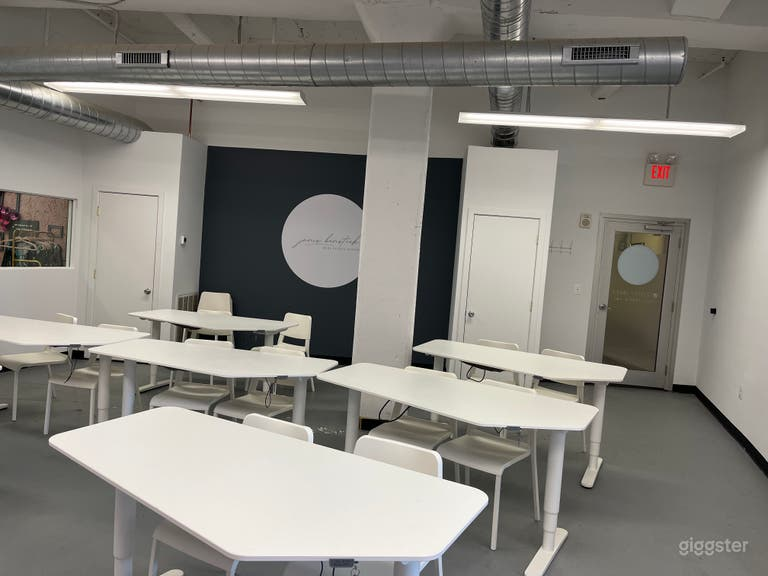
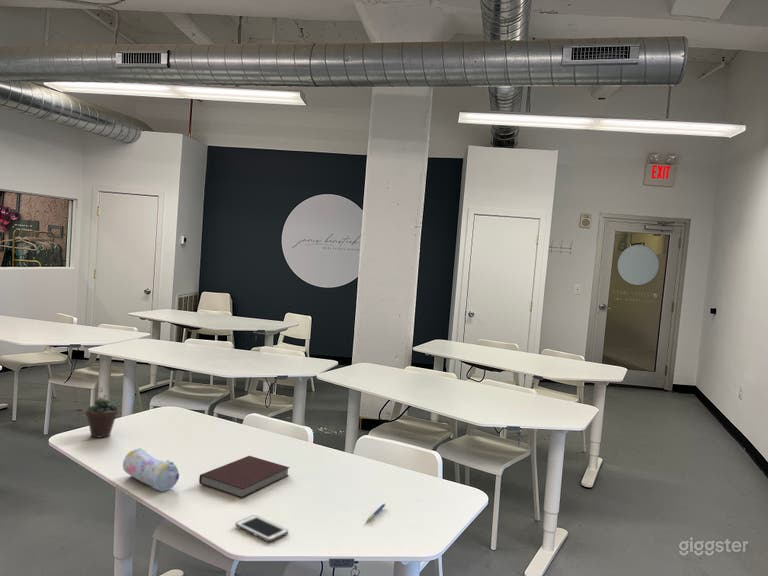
+ pencil case [122,447,180,492]
+ pen [365,503,386,524]
+ cell phone [234,514,289,543]
+ notebook [198,455,290,499]
+ succulent plant [84,386,119,439]
